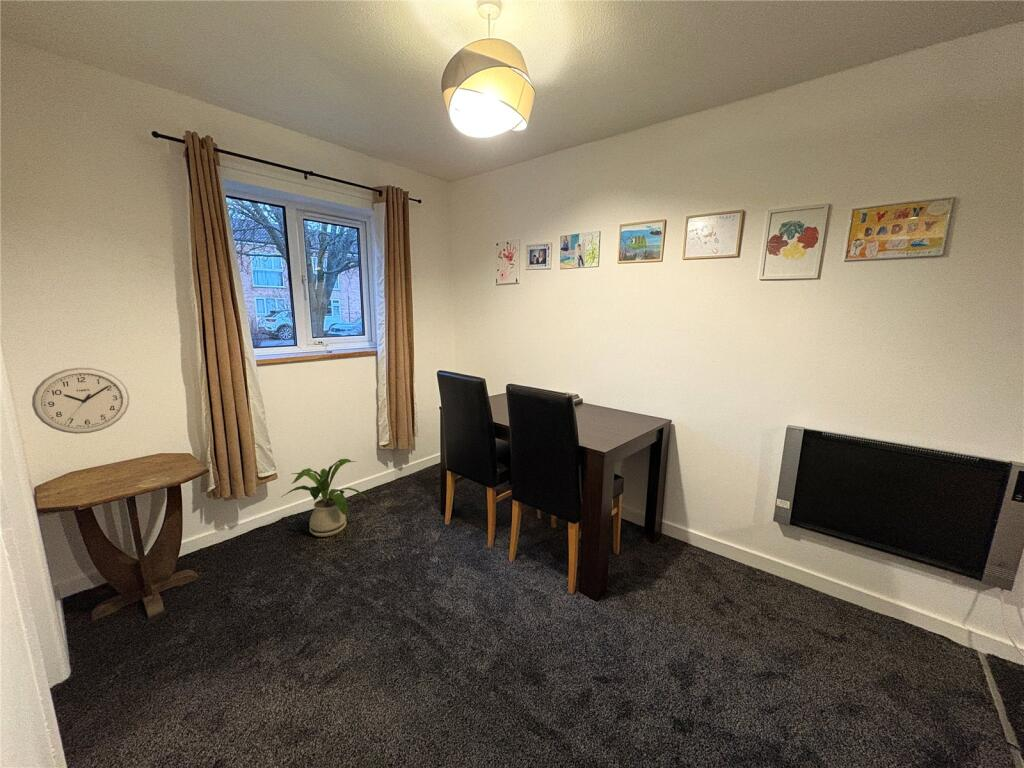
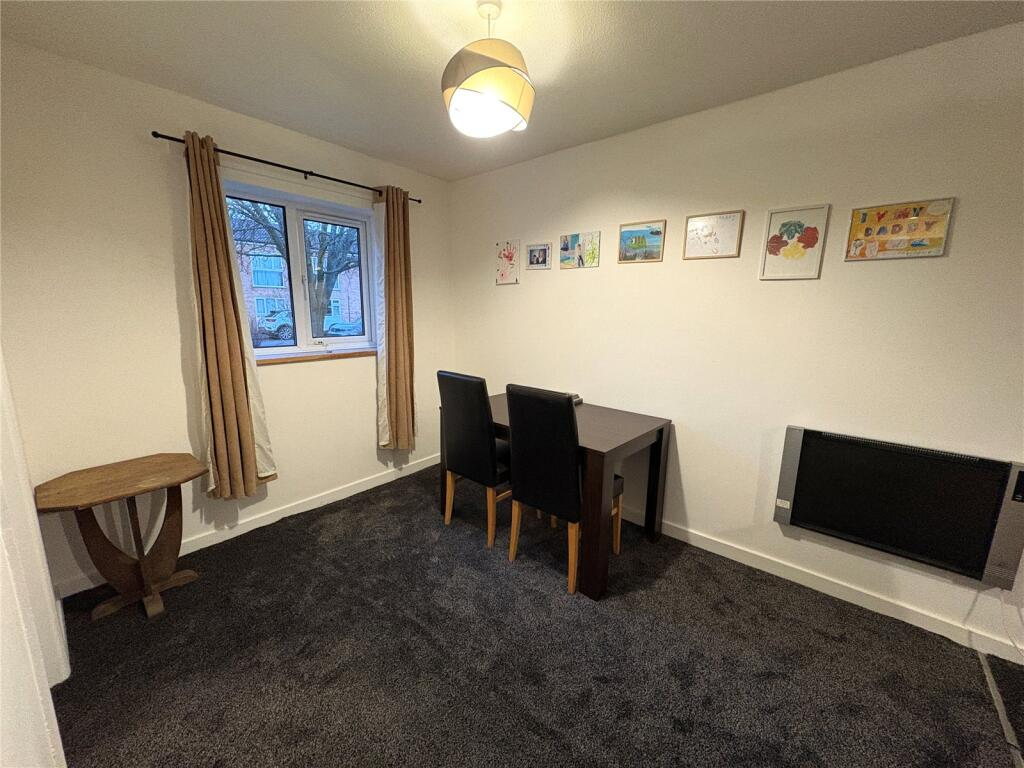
- house plant [281,458,368,538]
- wall clock [31,367,130,435]
